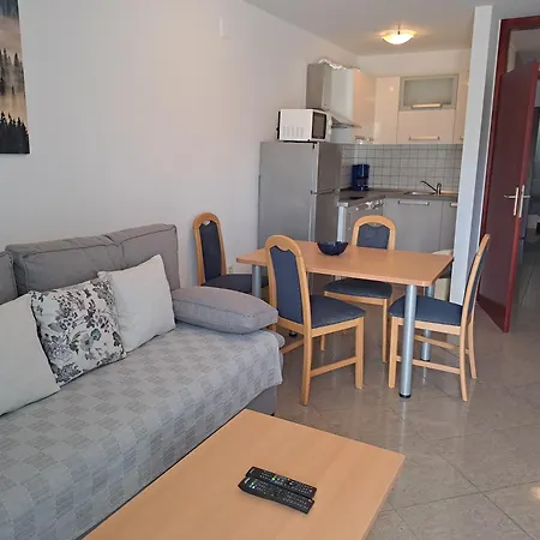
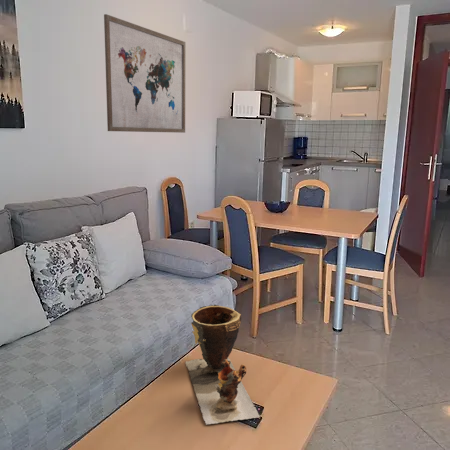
+ clay pot [184,304,261,426]
+ wall art [103,13,186,134]
